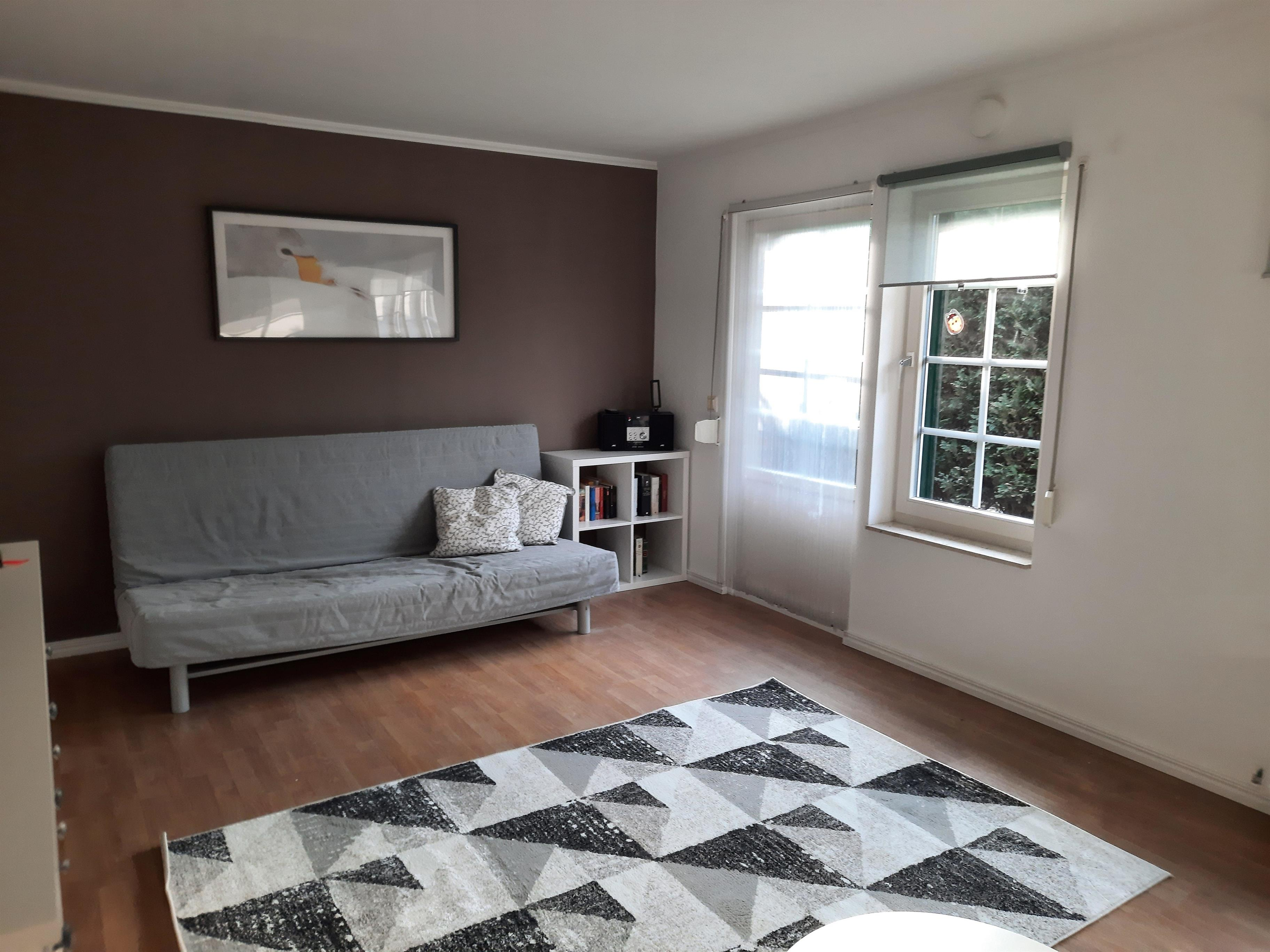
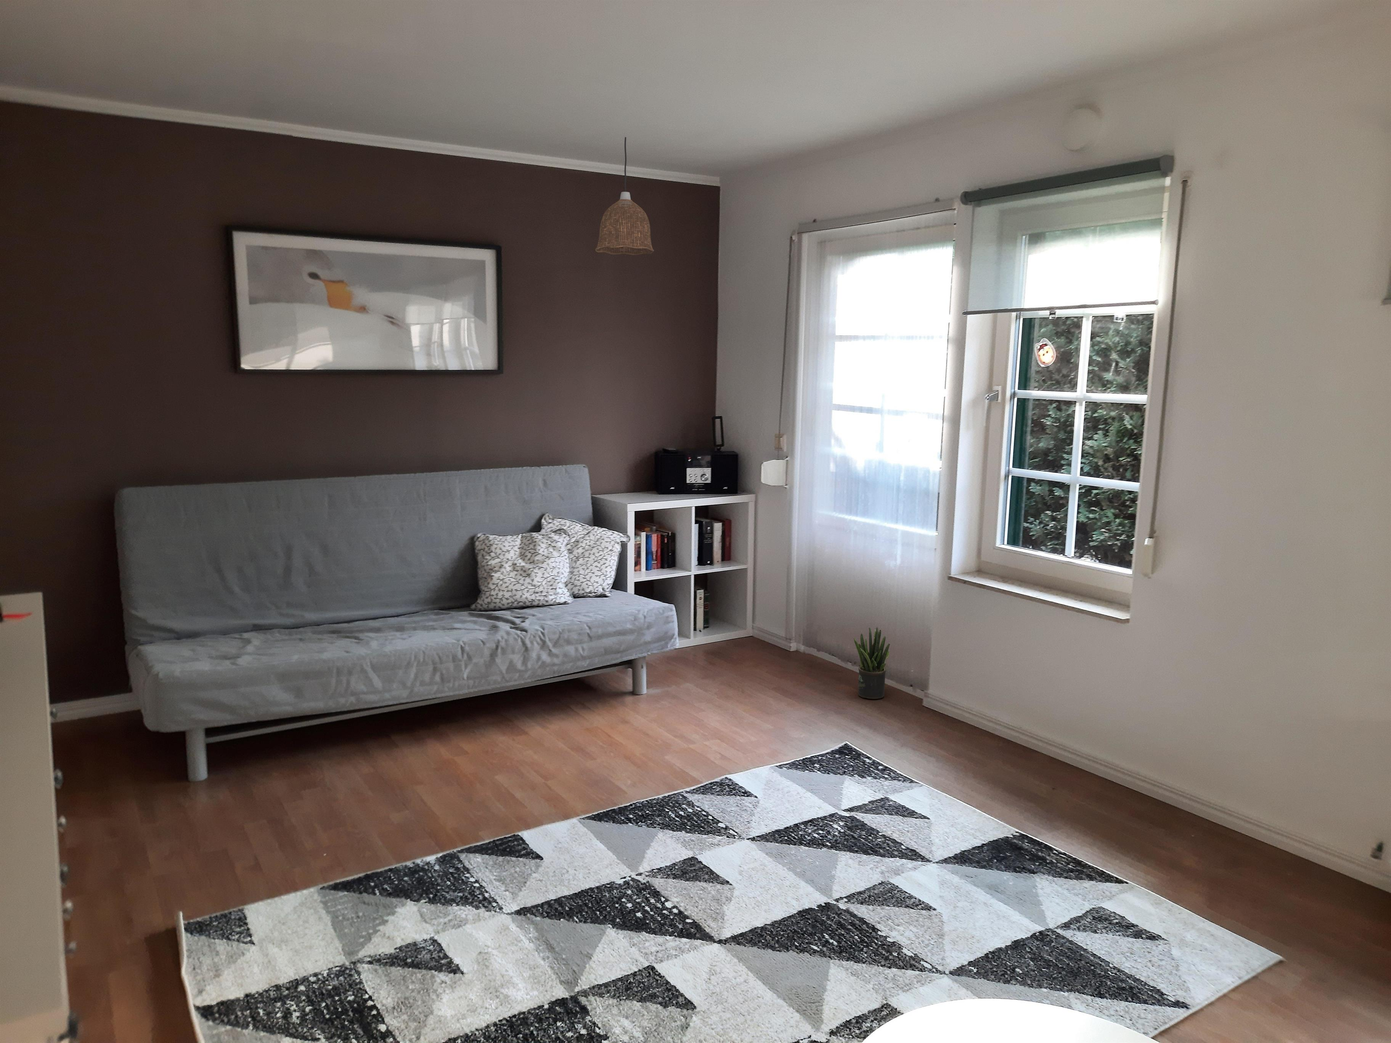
+ potted plant [853,626,890,699]
+ pendant lamp [595,137,654,255]
